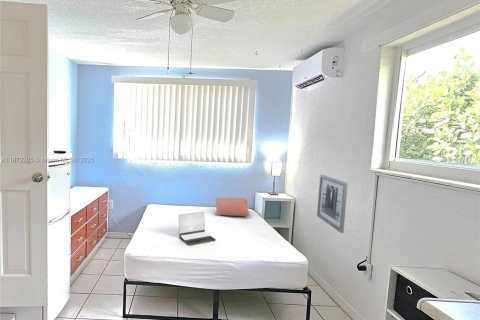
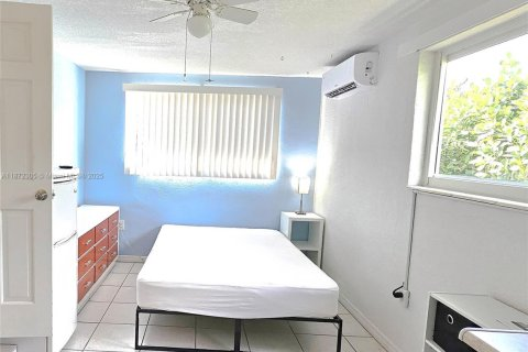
- pillow [214,196,250,217]
- laptop [178,211,216,246]
- wall art [316,174,349,234]
